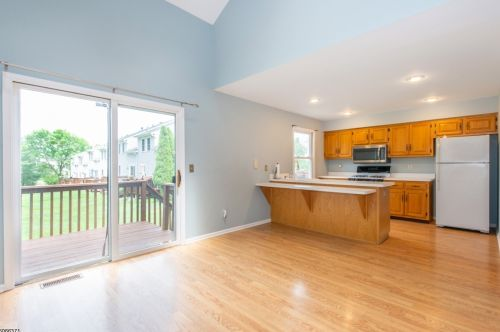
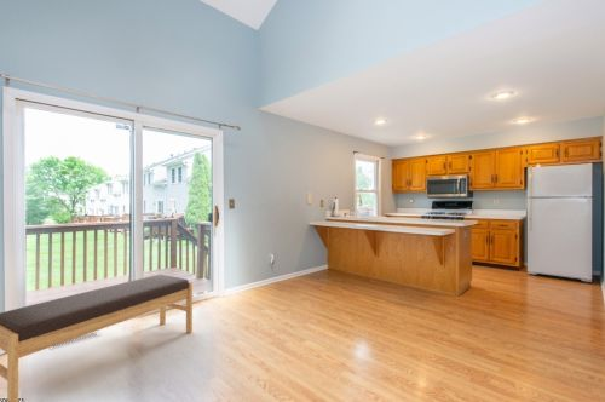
+ bench [0,274,194,402]
